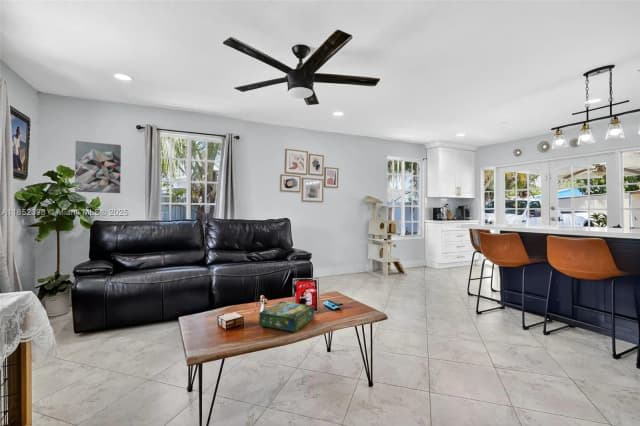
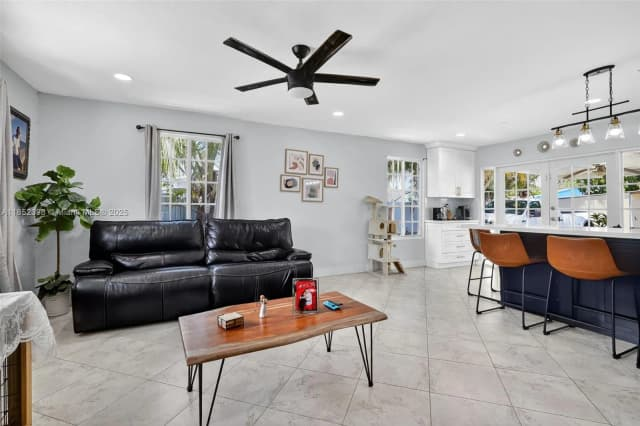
- board game [258,300,315,333]
- wall art [74,140,122,194]
